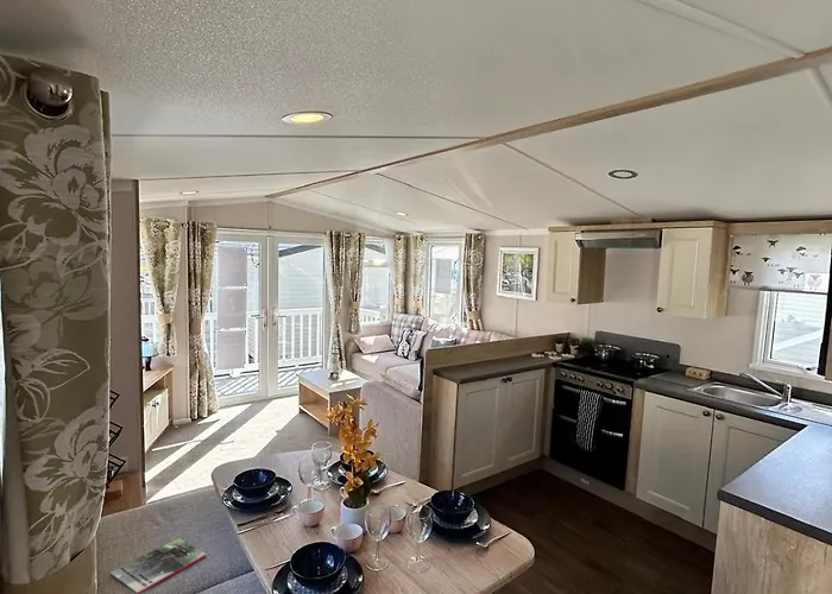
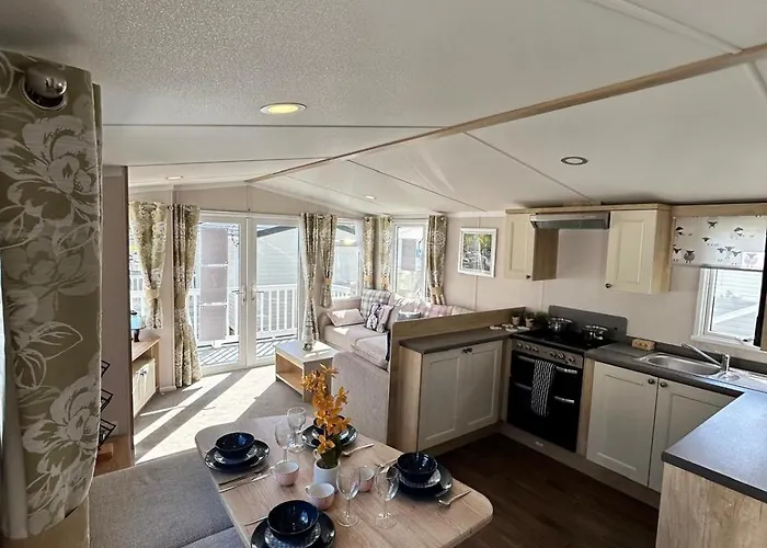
- magazine [109,537,207,594]
